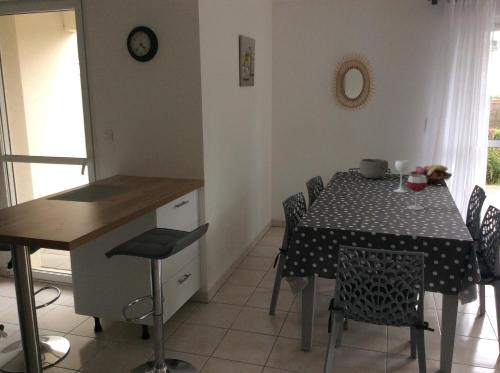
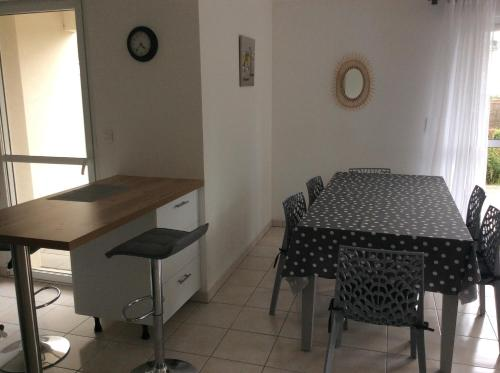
- wineglass [406,174,428,211]
- fruit basket [407,164,453,185]
- bowl [358,158,389,180]
- wineglass [392,159,410,194]
